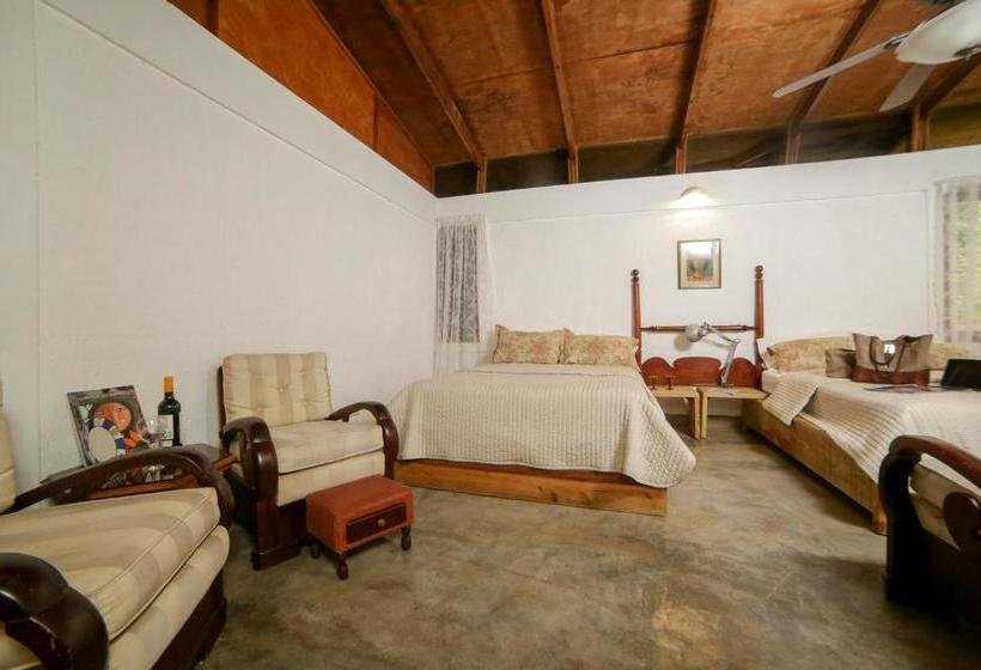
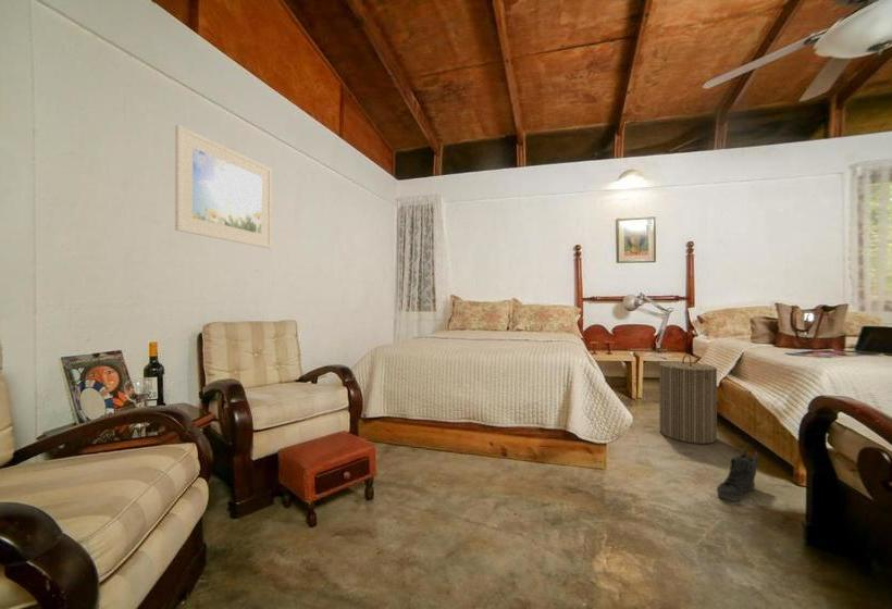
+ laundry hamper [658,353,718,445]
+ sneaker [716,447,759,502]
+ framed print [174,124,273,249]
